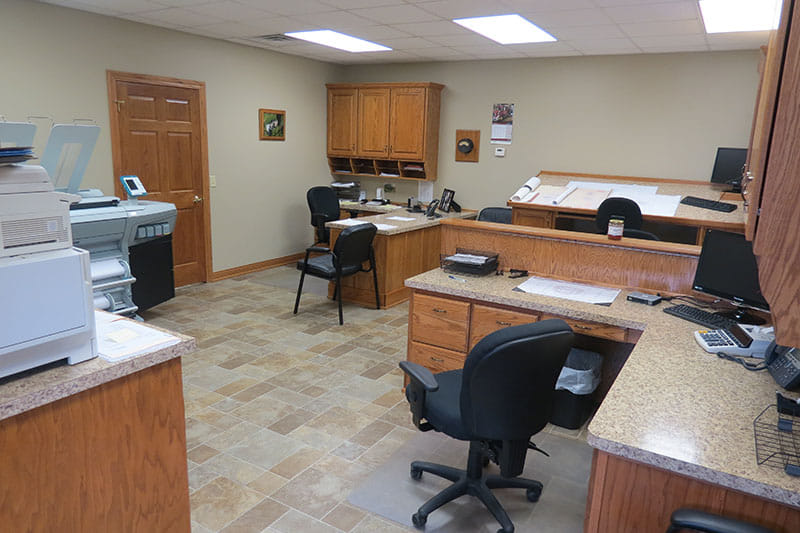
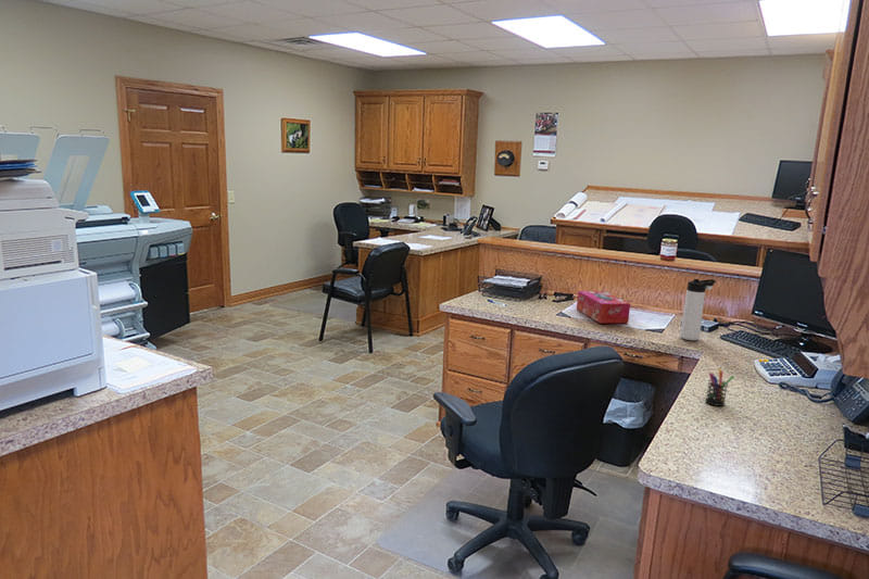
+ tissue box [576,290,631,324]
+ thermos bottle [679,278,717,341]
+ pen holder [705,367,735,407]
